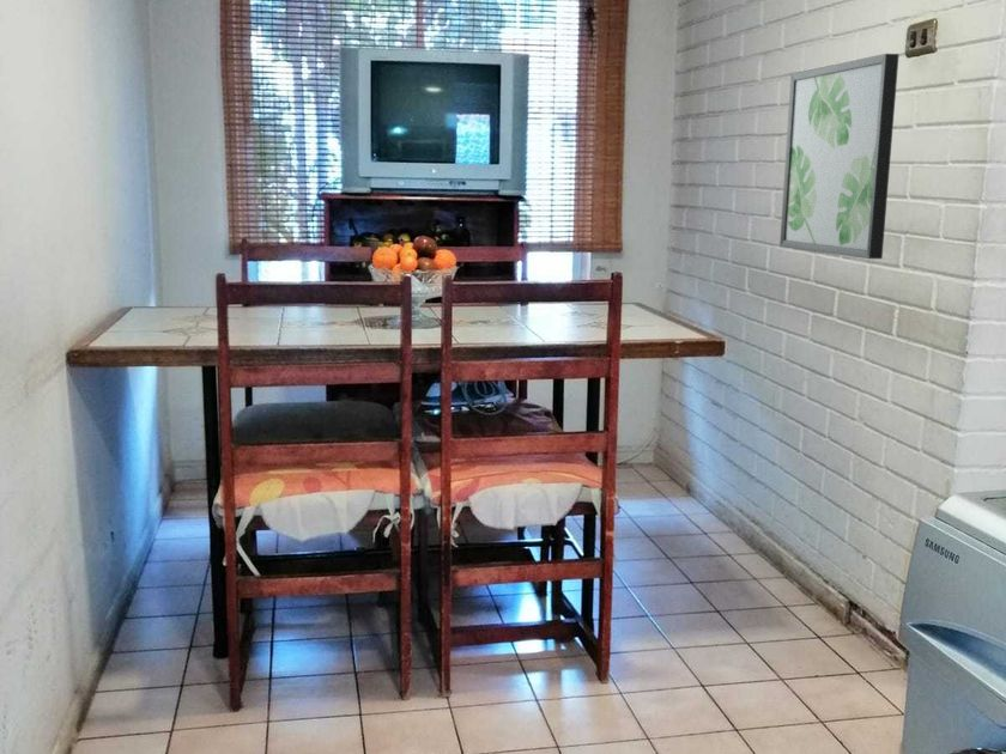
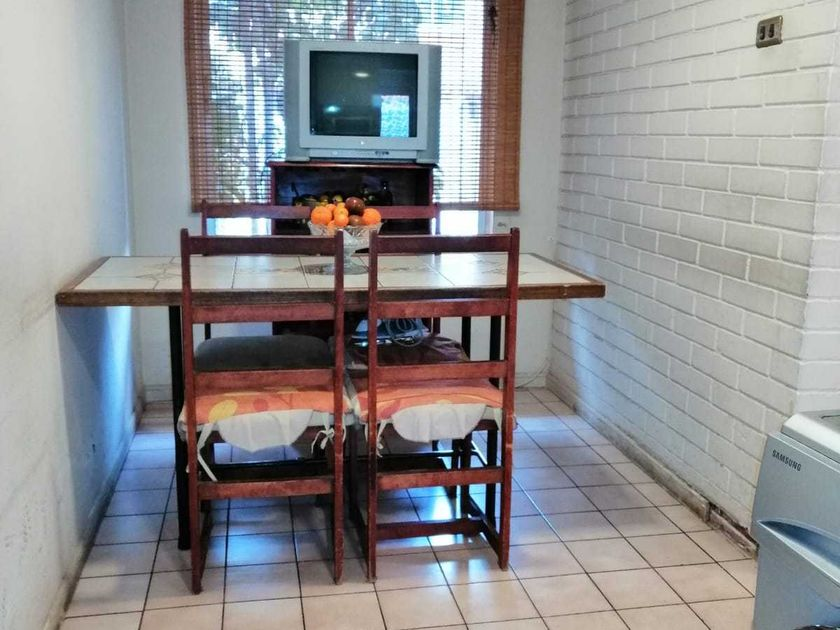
- wall art [778,53,901,260]
